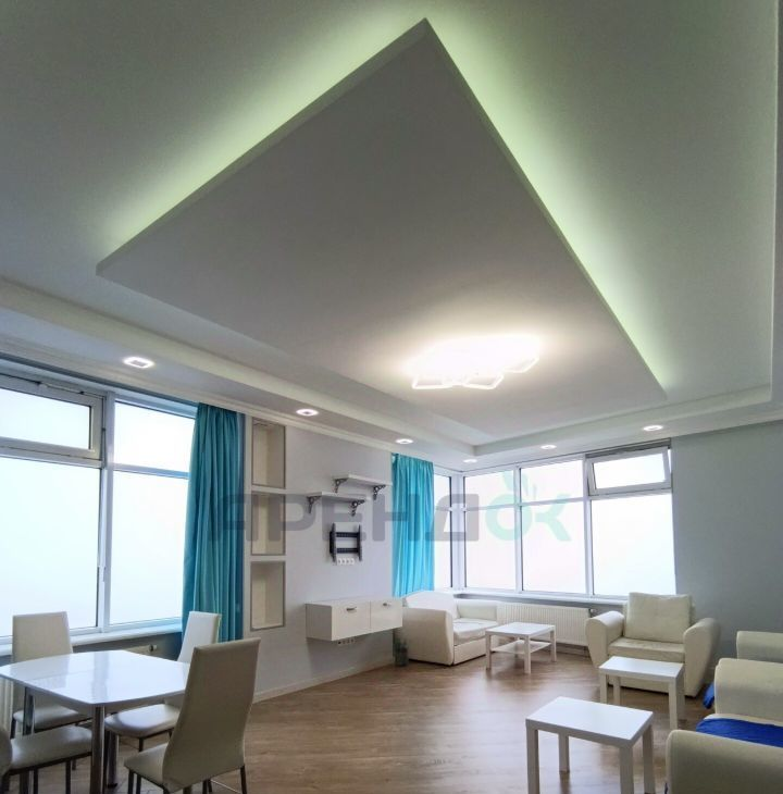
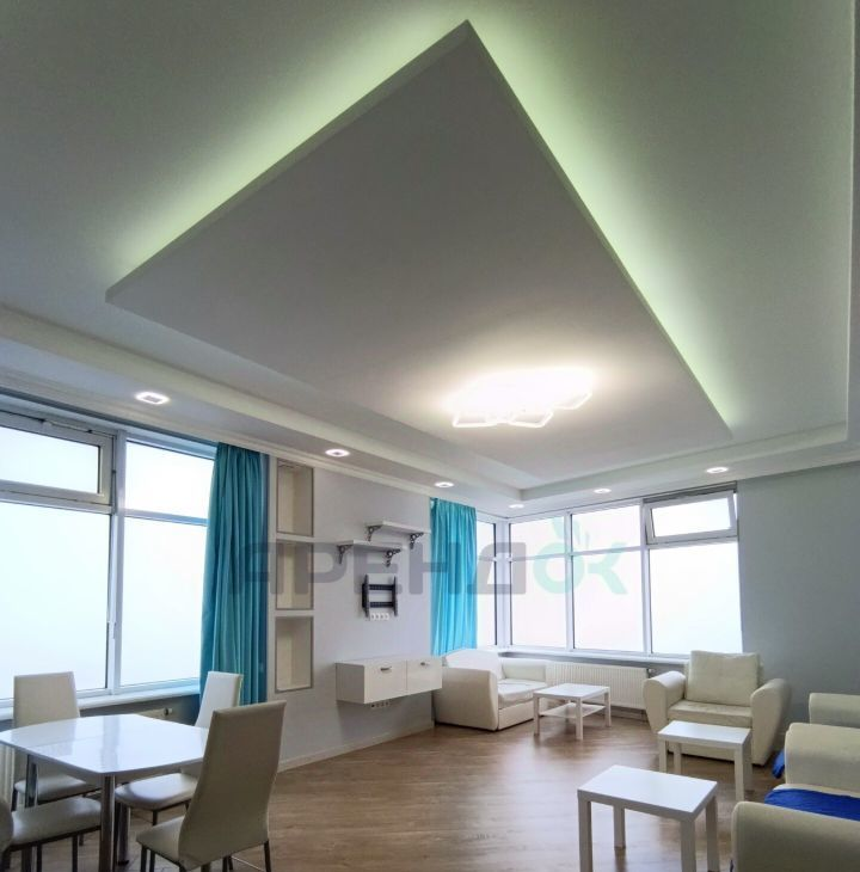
- potted plant [391,633,412,667]
